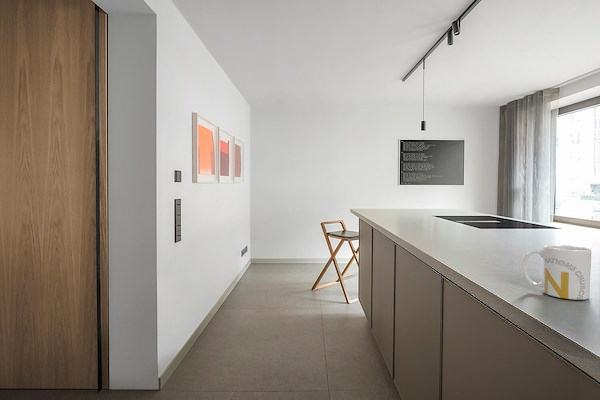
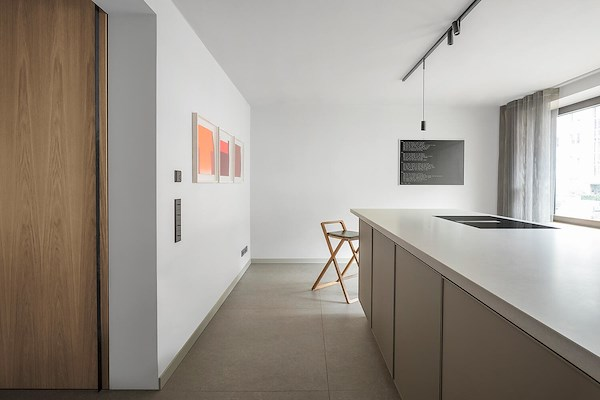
- mug [521,244,592,301]
